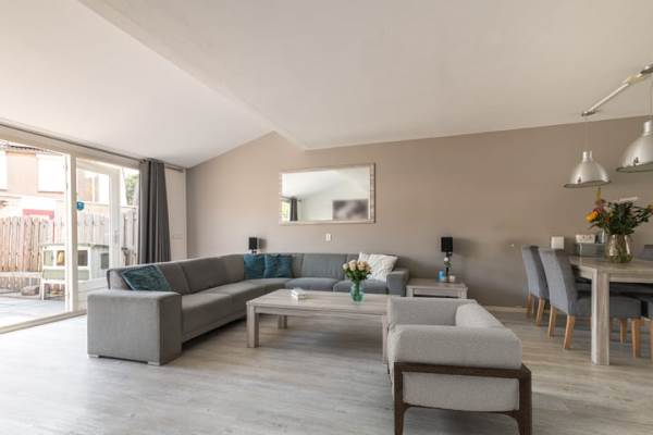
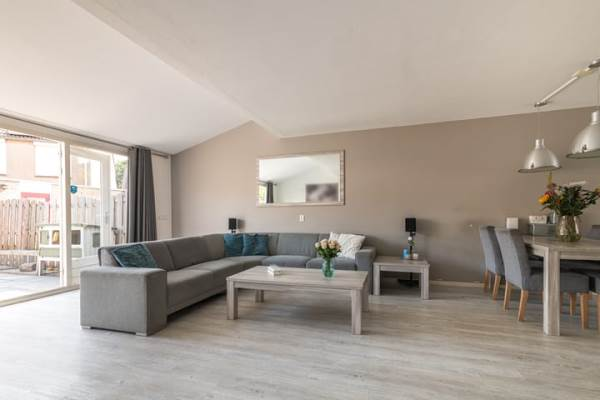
- armchair [386,295,533,435]
